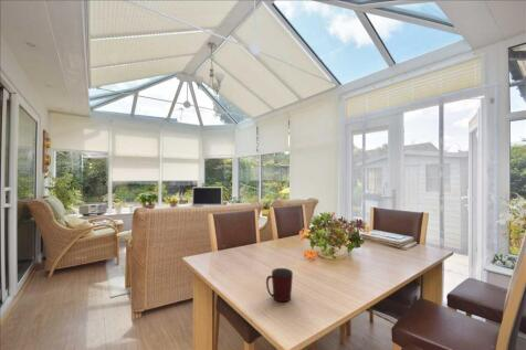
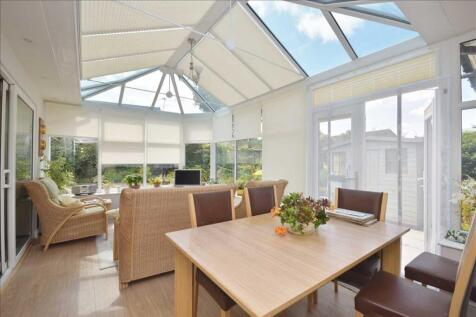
- mug [265,267,294,303]
